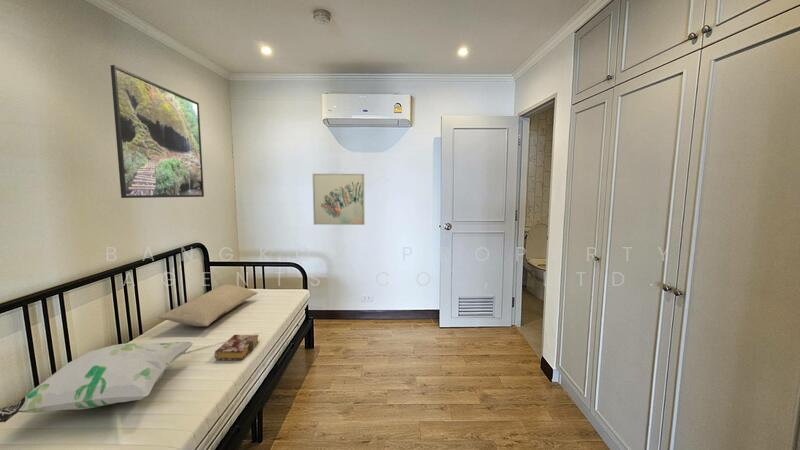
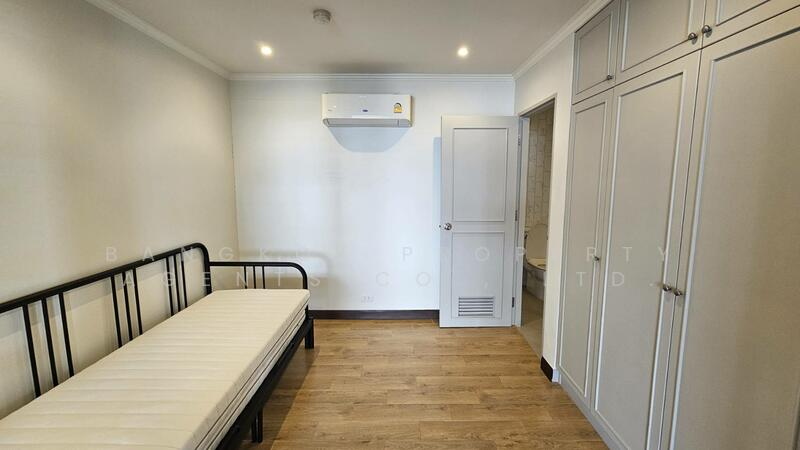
- decorative pillow [0,341,194,423]
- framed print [110,64,205,199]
- book [214,334,260,361]
- wall art [312,173,366,226]
- pillow [157,284,259,327]
